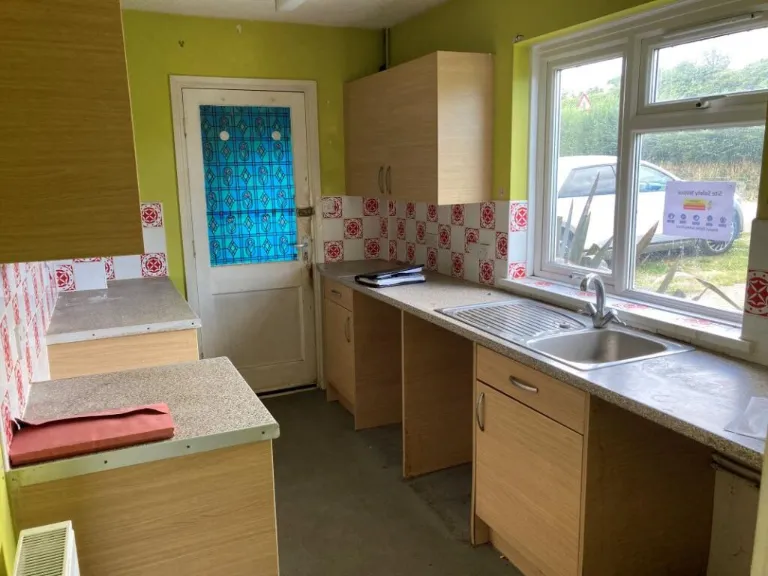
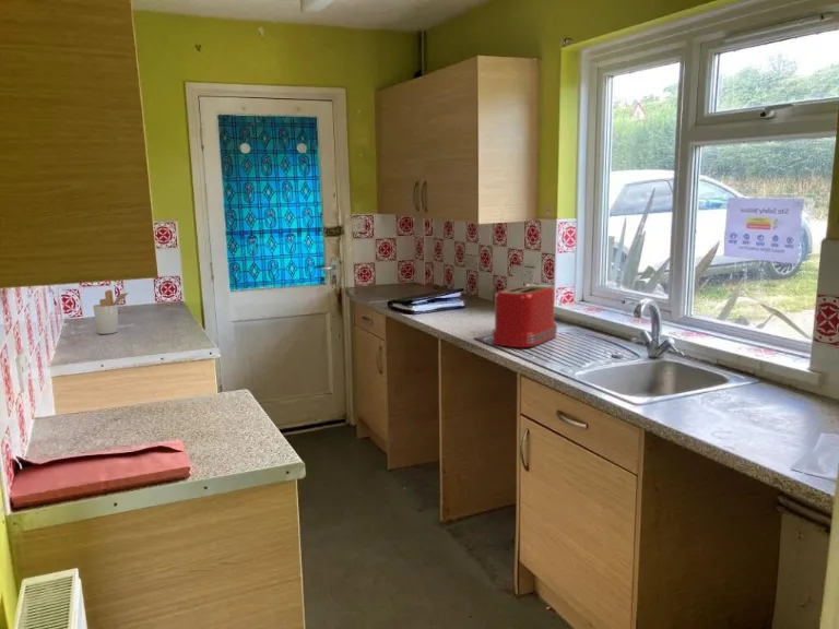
+ utensil holder [92,289,130,335]
+ toaster [491,283,558,348]
